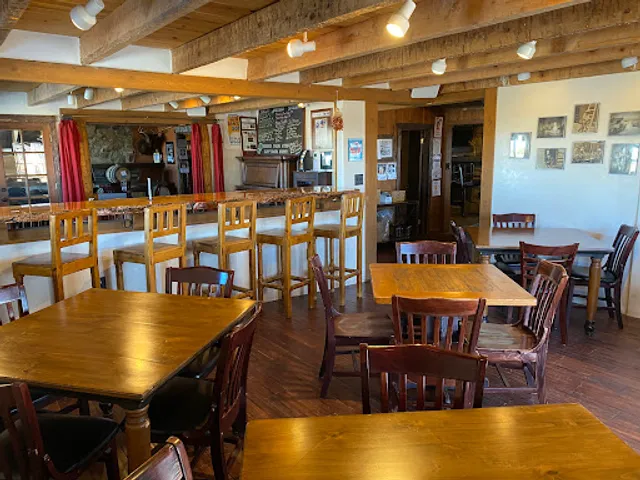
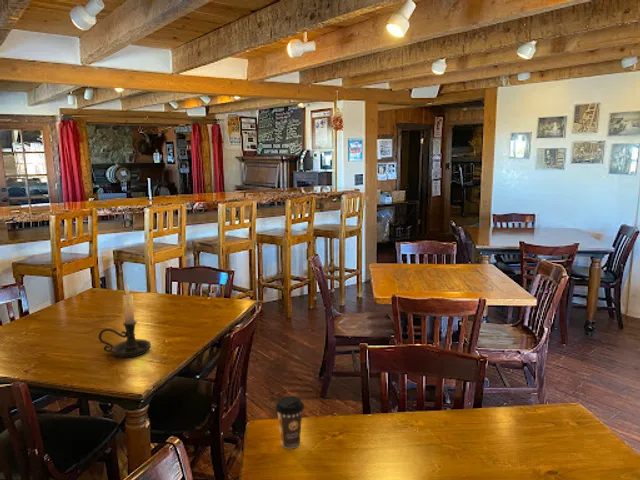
+ coffee cup [274,395,305,449]
+ candle holder [97,283,152,359]
